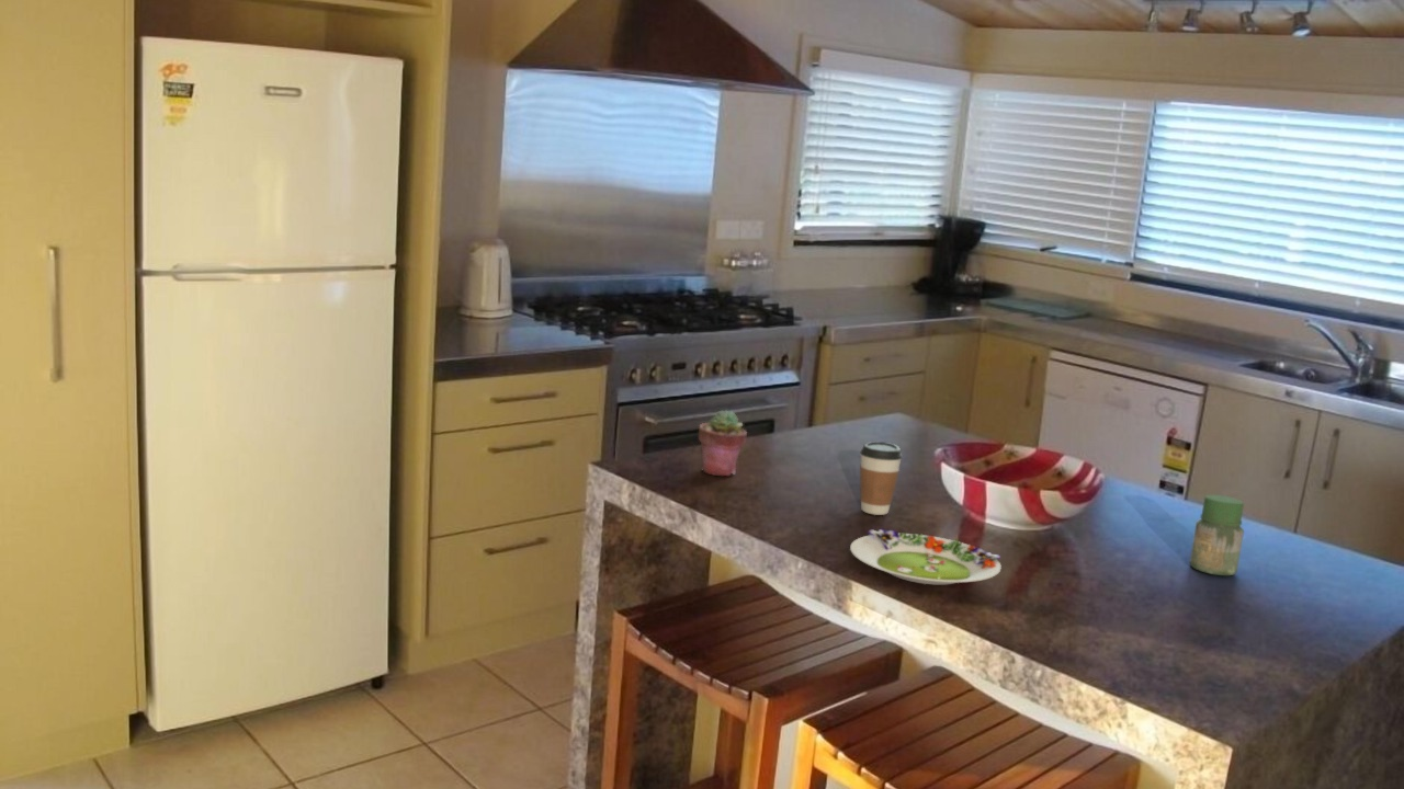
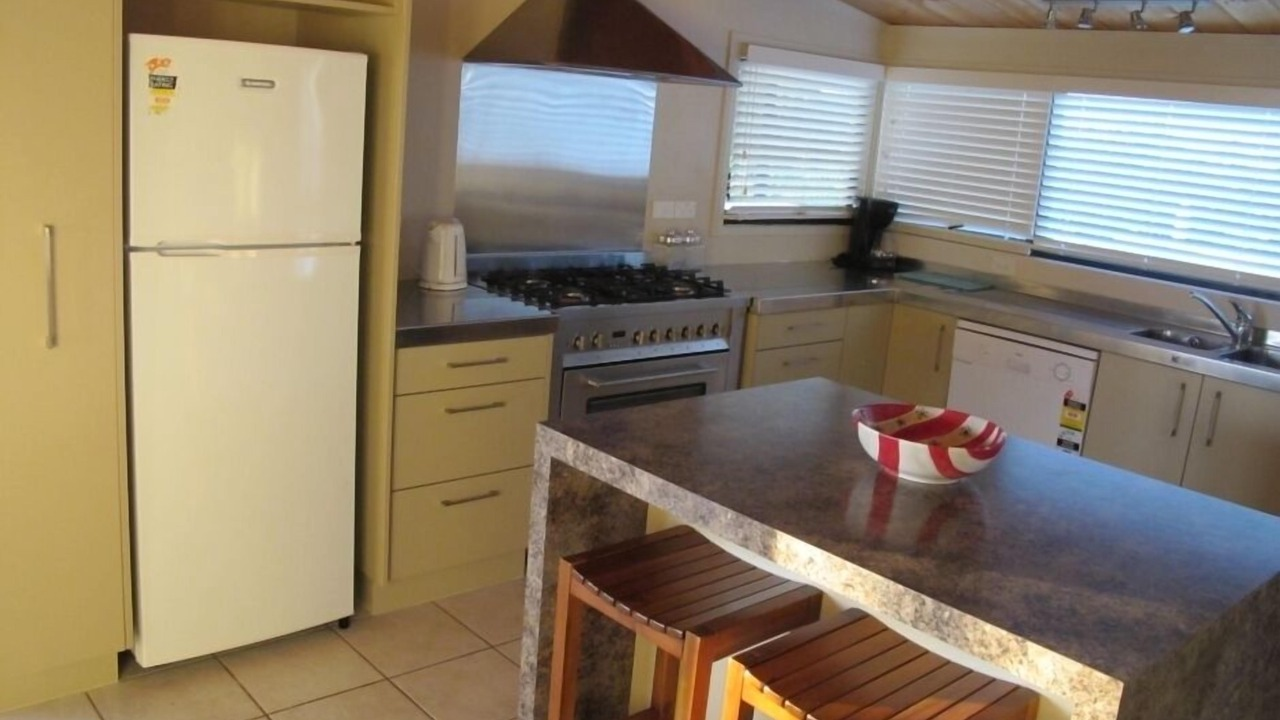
- jar [1189,494,1245,576]
- coffee cup [859,441,903,516]
- potted succulent [698,409,748,477]
- salad plate [849,528,1003,585]
